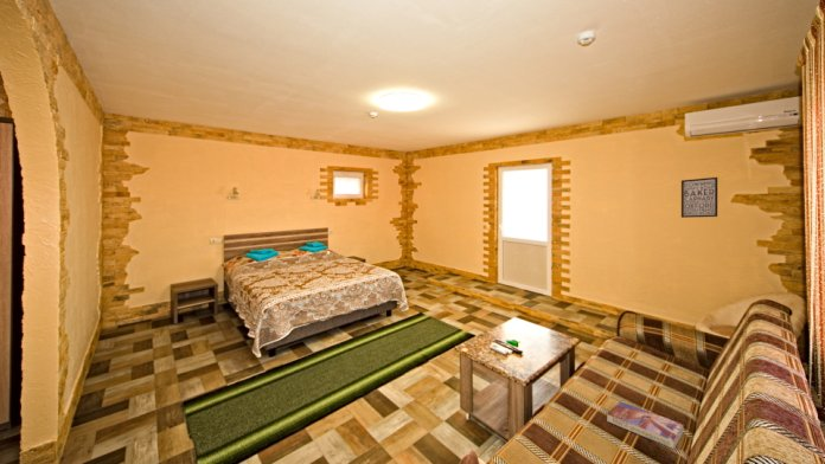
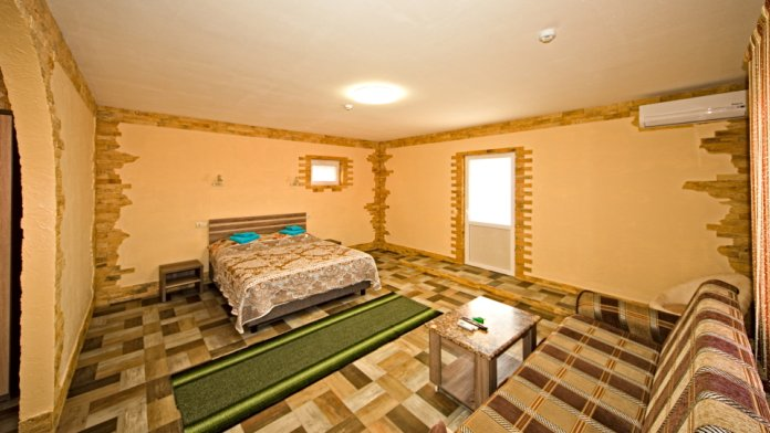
- textbook [606,400,684,450]
- wall art [680,176,718,219]
